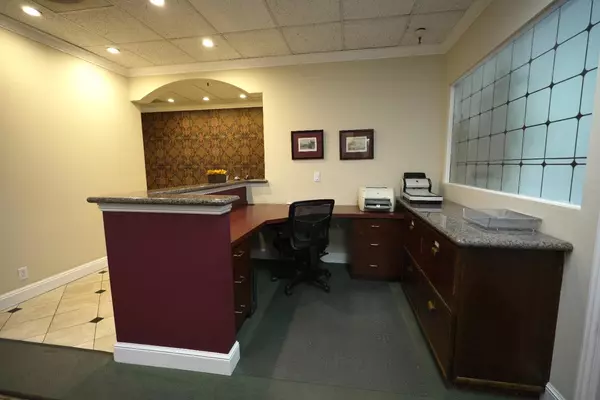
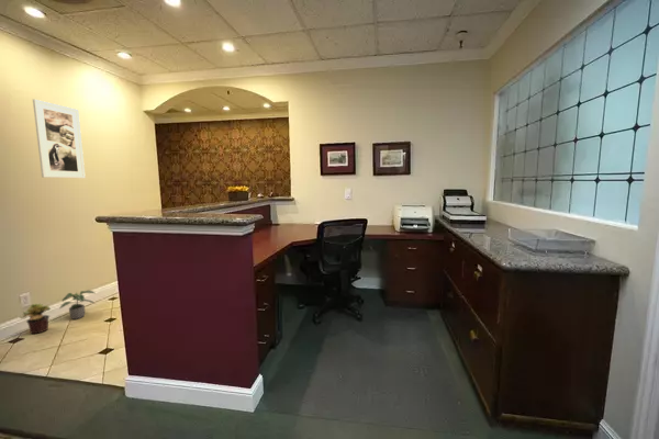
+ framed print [32,98,87,179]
+ potted plant [18,303,52,335]
+ potted plant [58,290,96,320]
